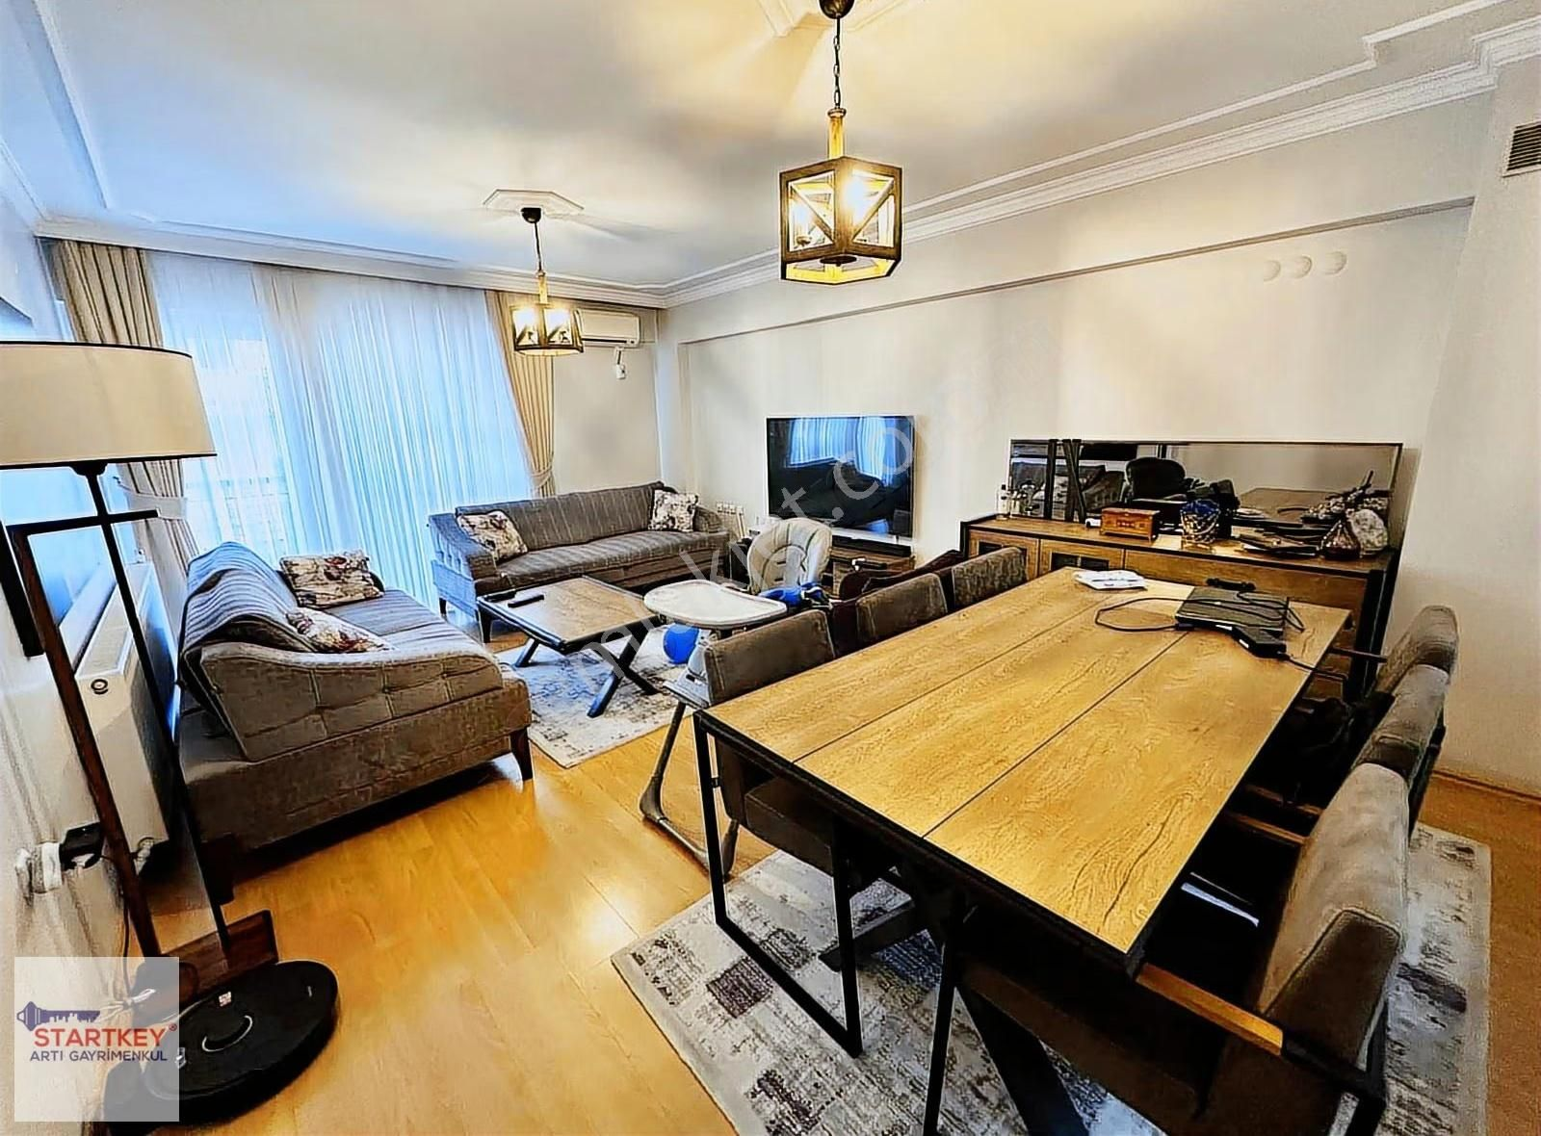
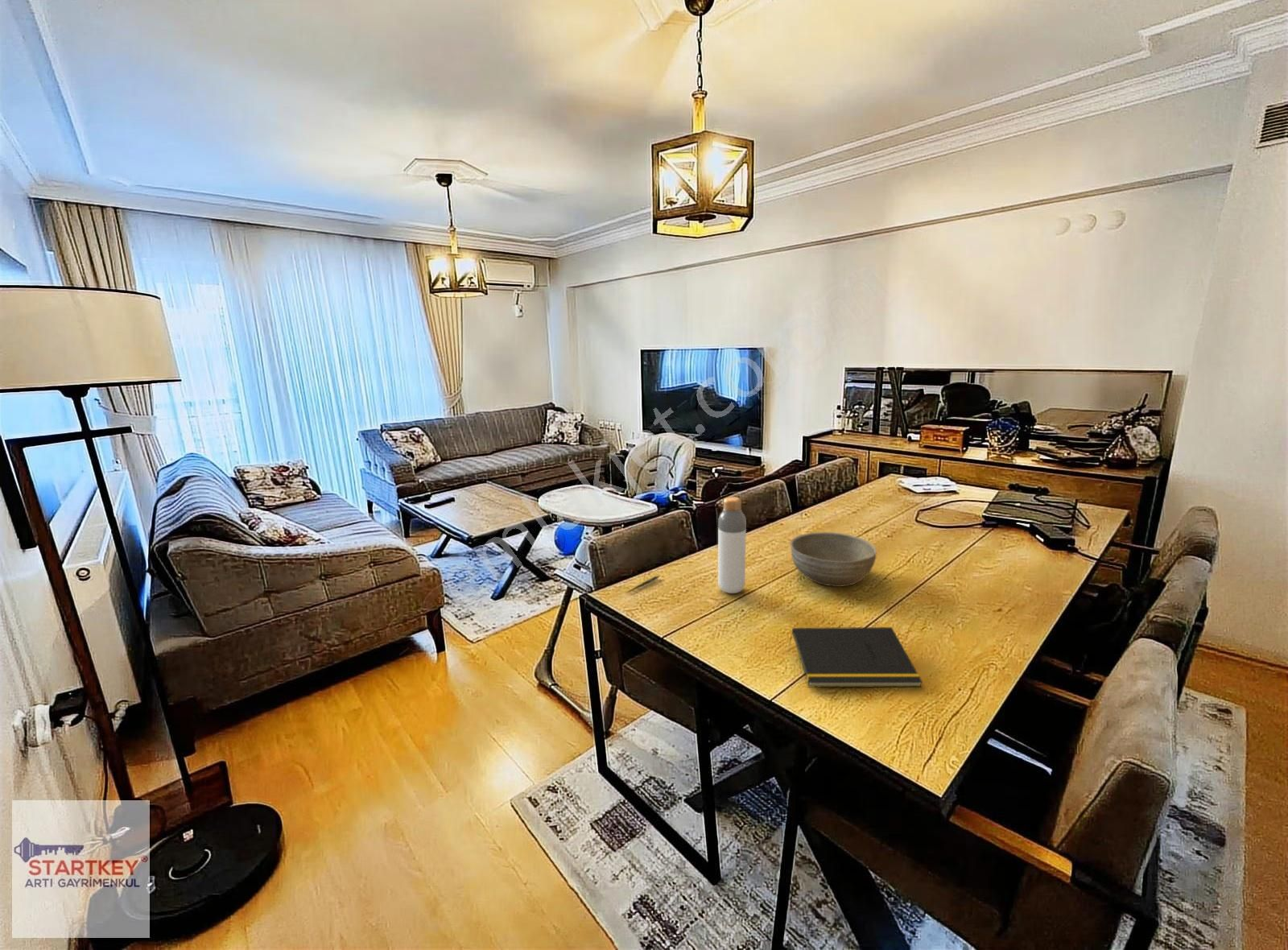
+ bowl [790,531,877,588]
+ notepad [788,626,923,688]
+ pen [625,575,661,594]
+ bottle [717,496,747,594]
